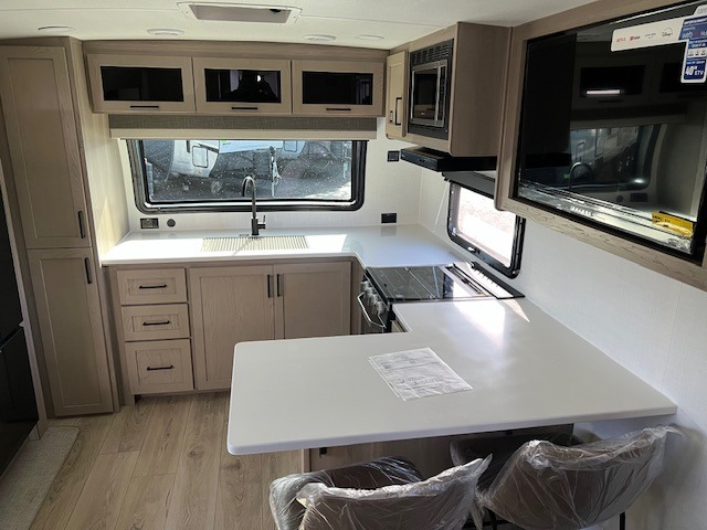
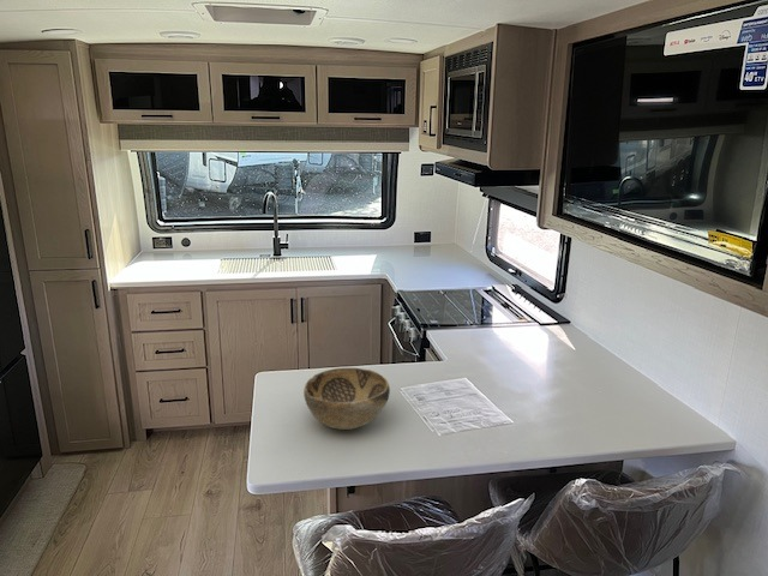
+ decorative bowl [302,366,391,431]
